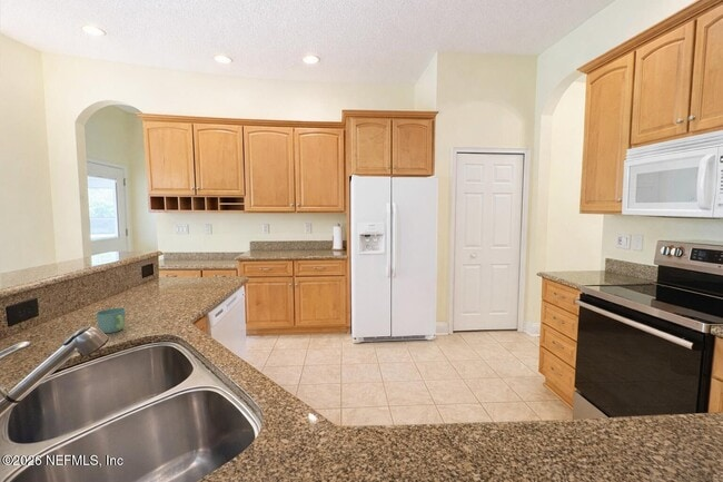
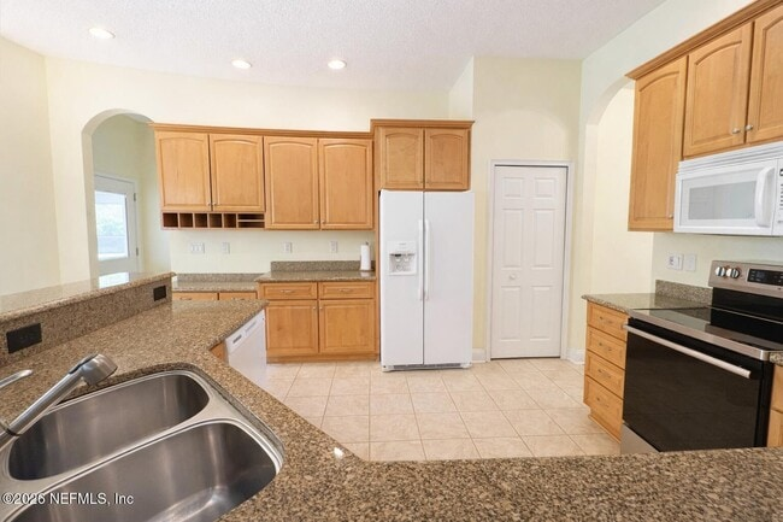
- mug [95,307,127,334]
